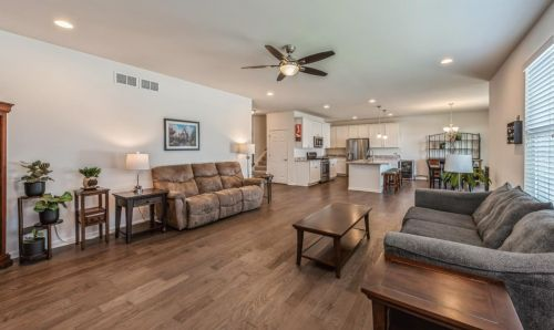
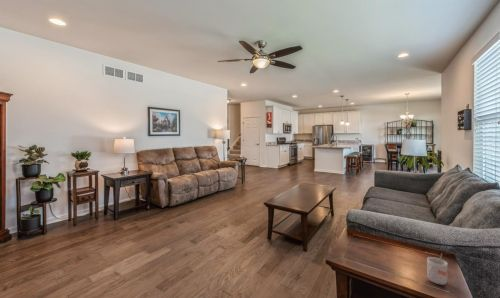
+ mug [426,253,449,286]
